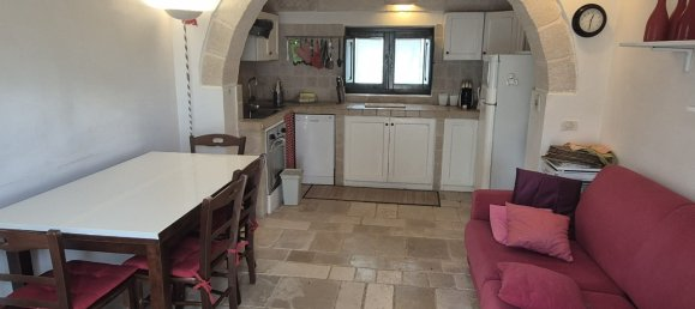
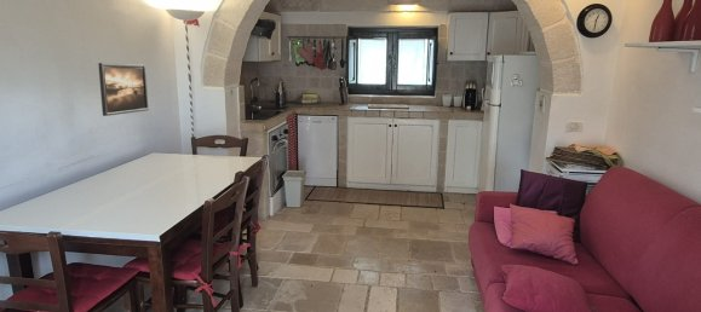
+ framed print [97,62,149,117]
